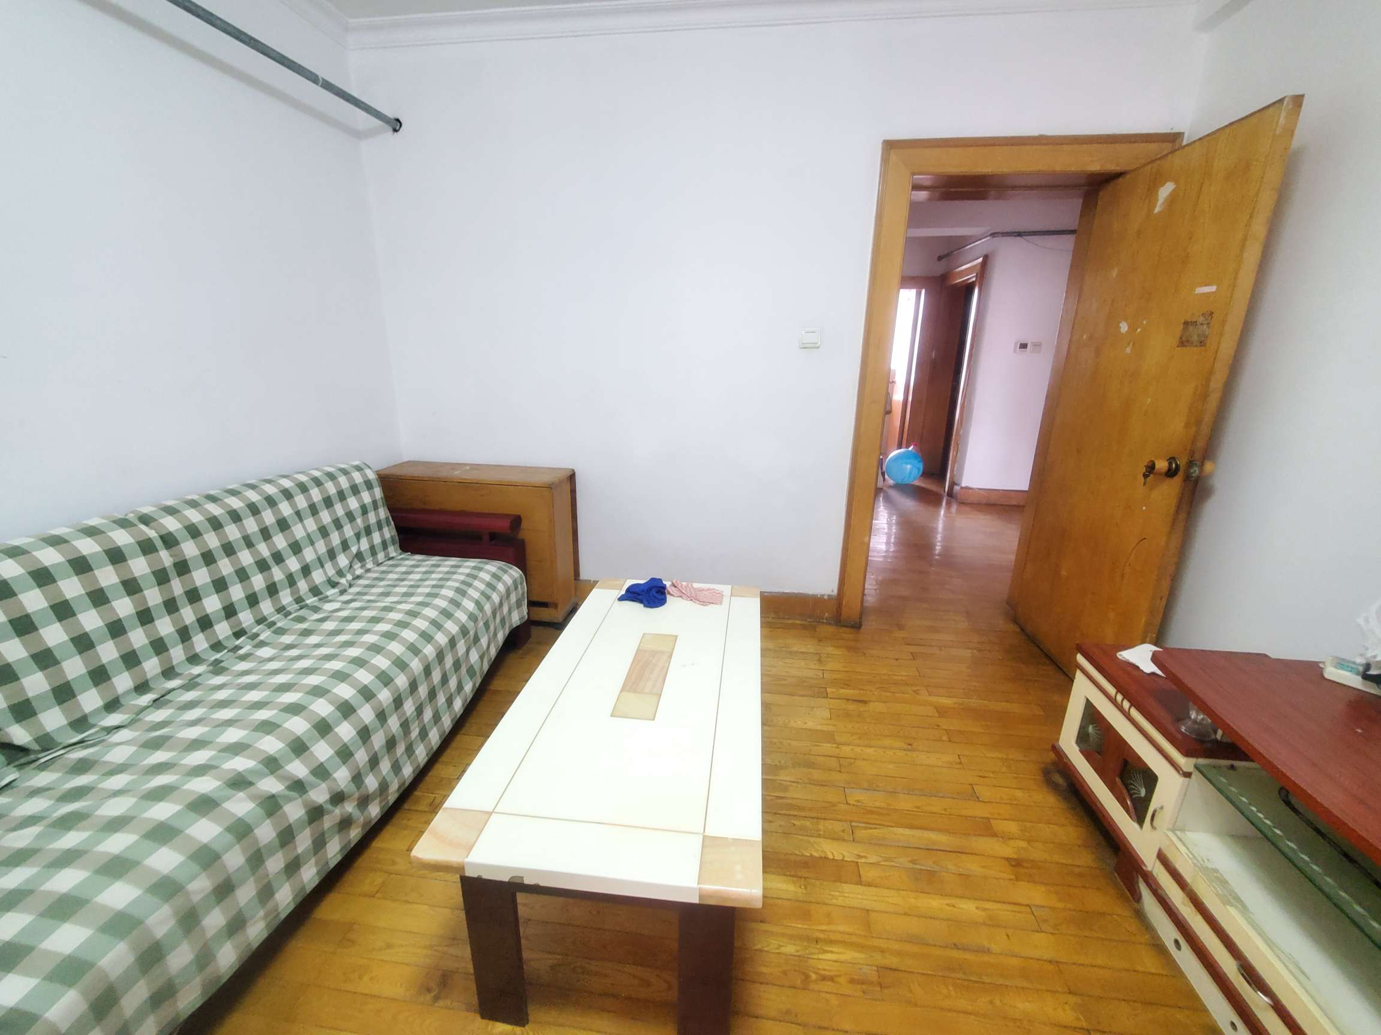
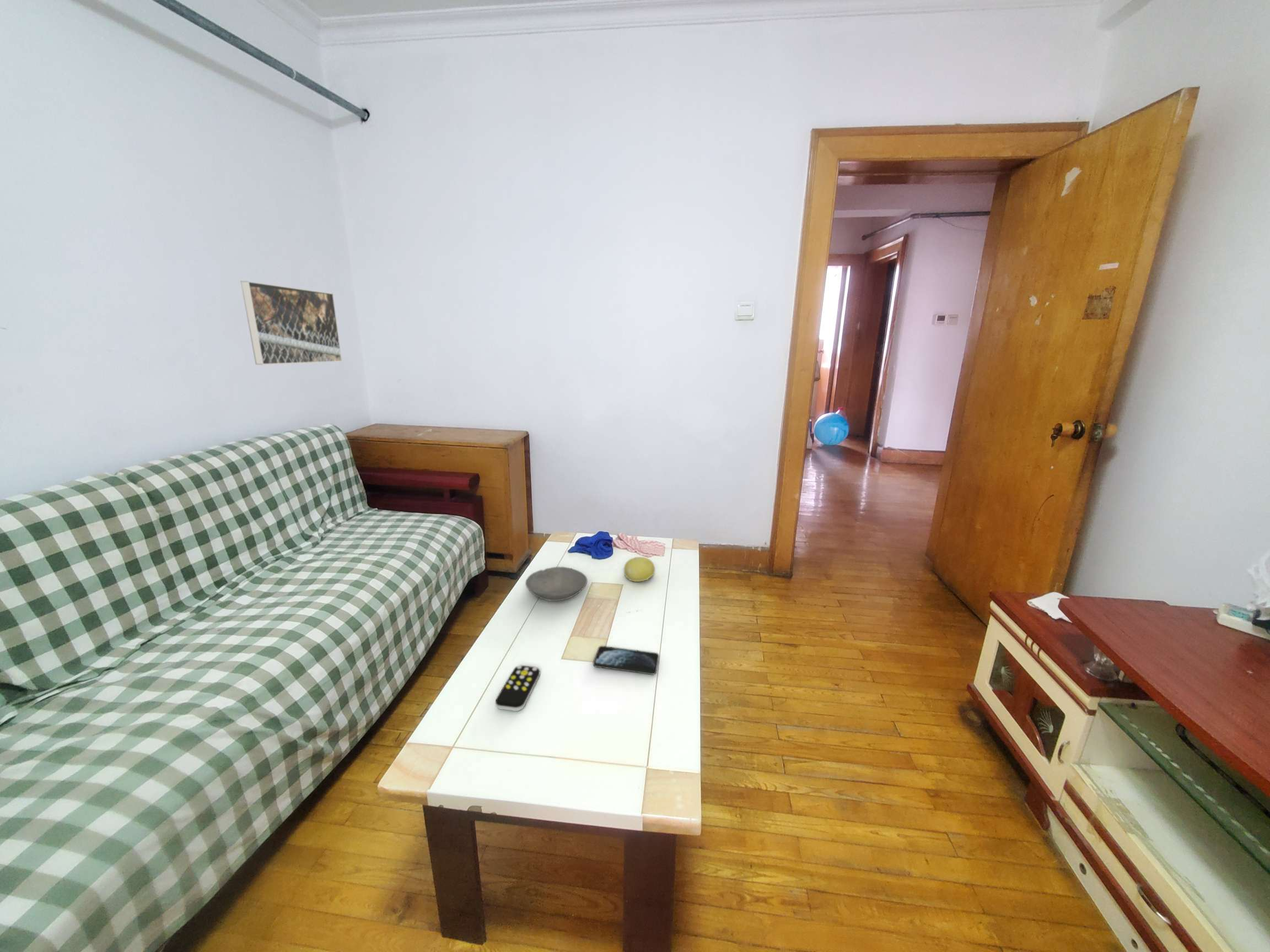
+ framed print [240,280,343,365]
+ bowl [525,566,588,602]
+ remote control [495,665,541,712]
+ fruit [623,556,655,582]
+ smartphone [593,645,659,675]
